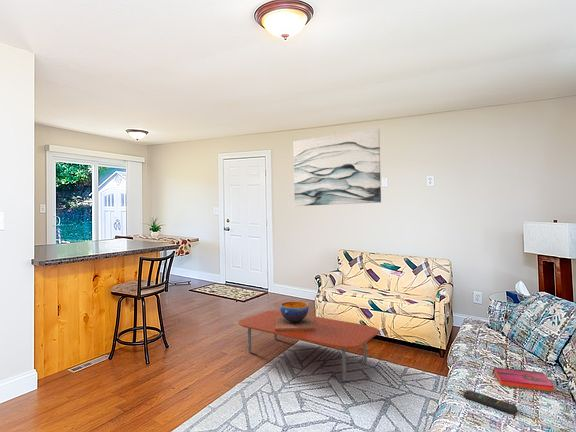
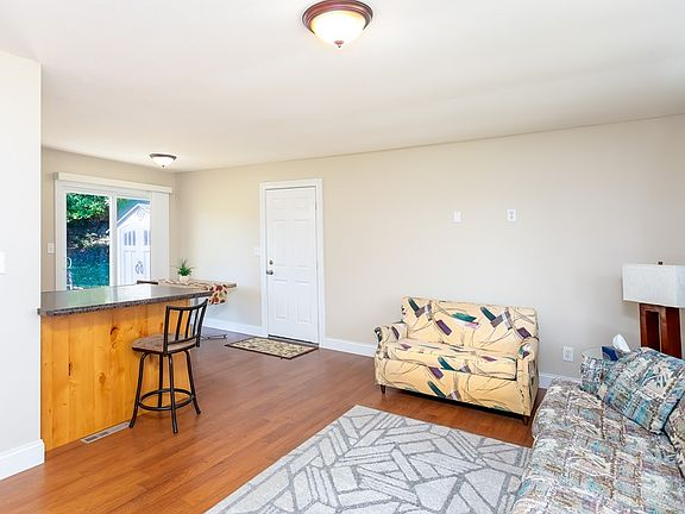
- hardback book [493,366,556,393]
- remote control [463,389,518,415]
- wall art [293,127,382,207]
- coffee table [237,310,380,382]
- decorative bowl [275,300,316,331]
